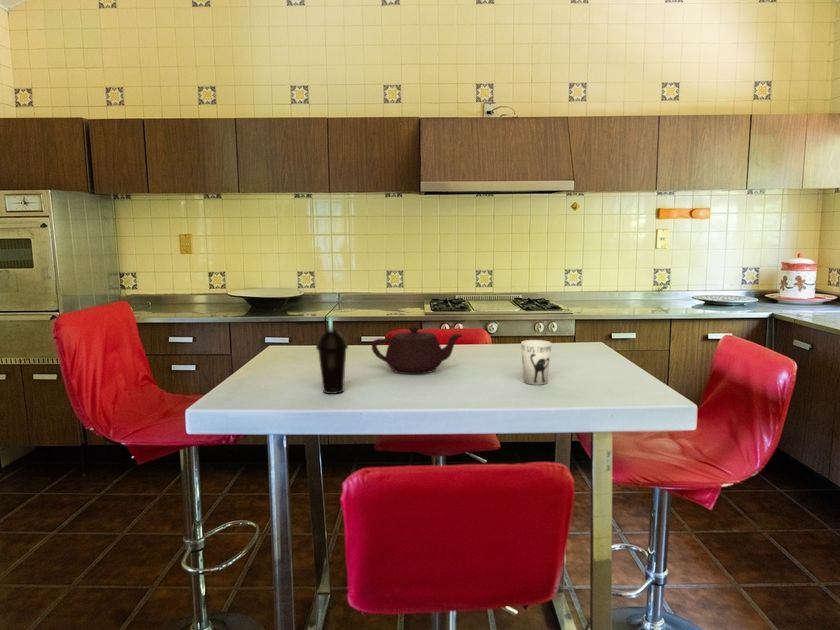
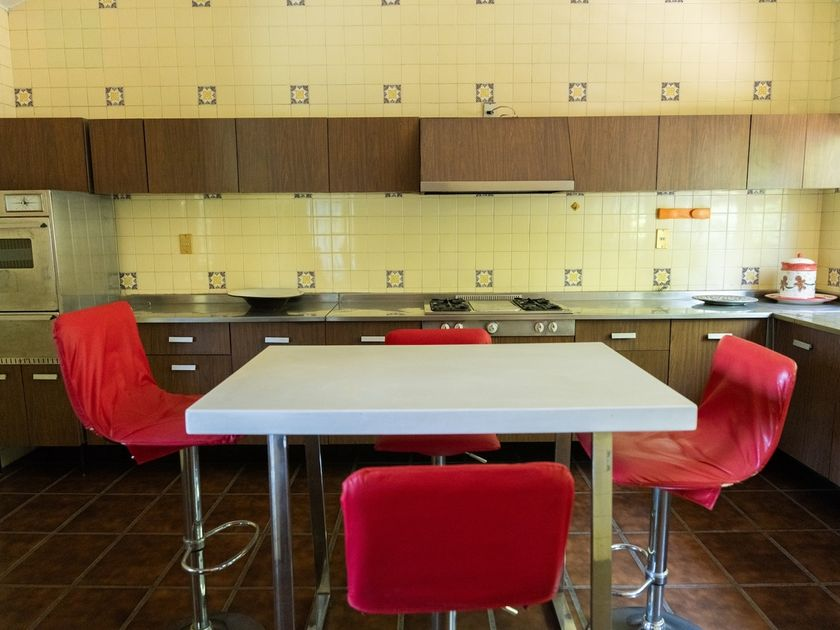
- teapot [371,325,464,375]
- cup [520,339,553,386]
- cup [315,315,349,395]
